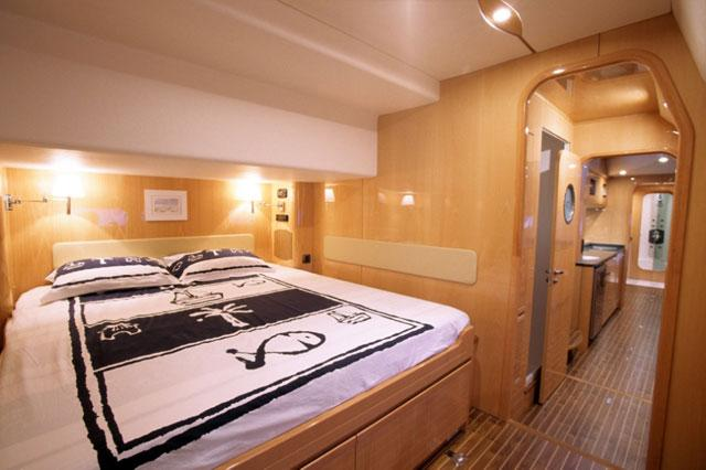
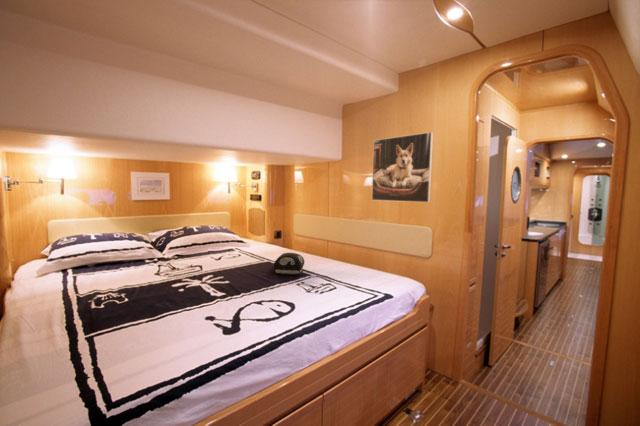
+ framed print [371,131,434,203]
+ cushion [273,252,305,276]
